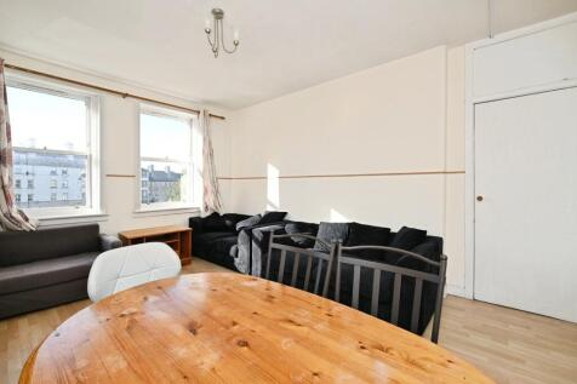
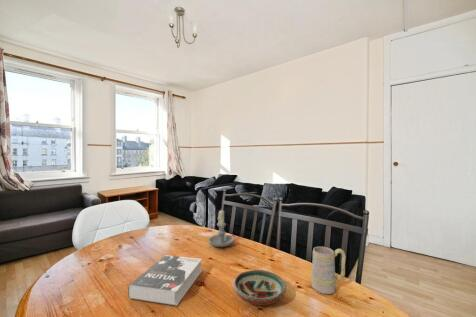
+ book [127,254,203,307]
+ mug [310,246,347,295]
+ decorative bowl [232,269,288,306]
+ candle [208,209,235,248]
